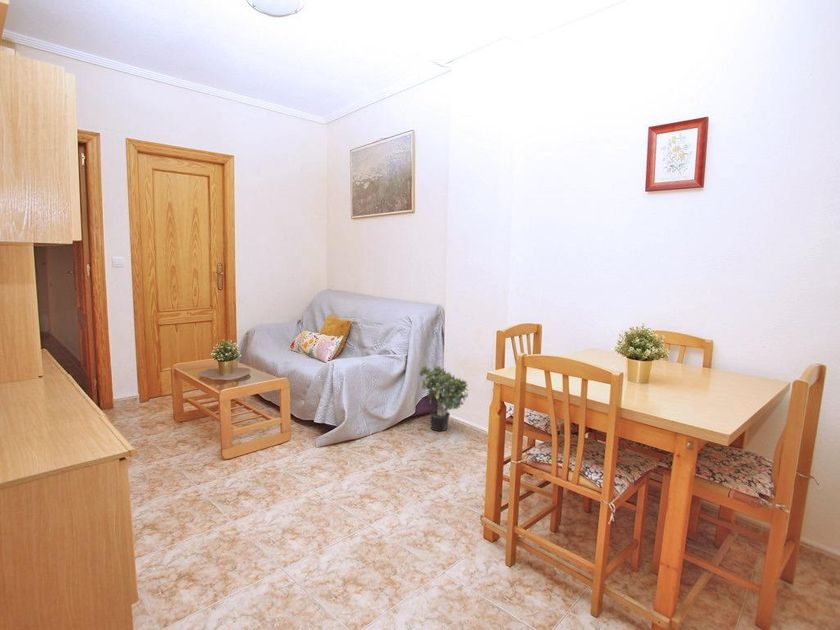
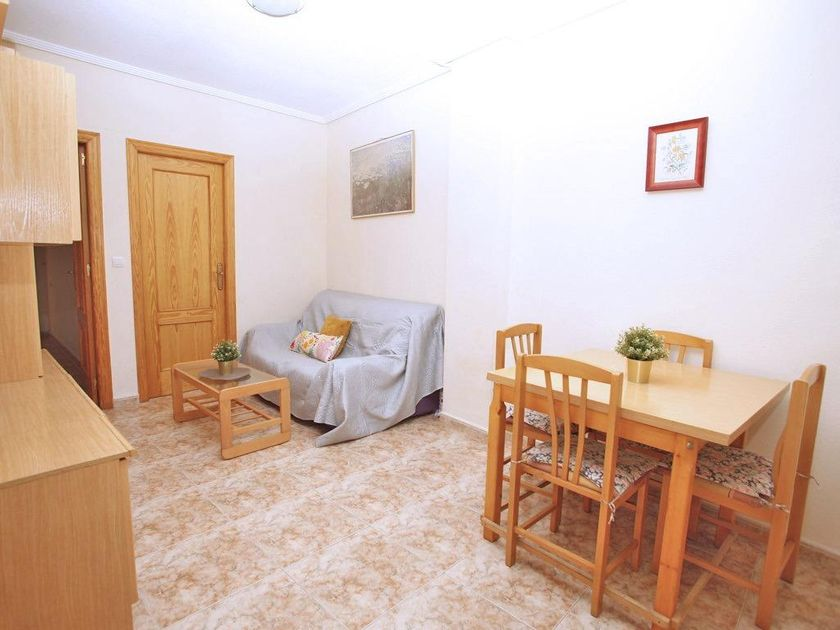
- potted plant [417,365,470,432]
